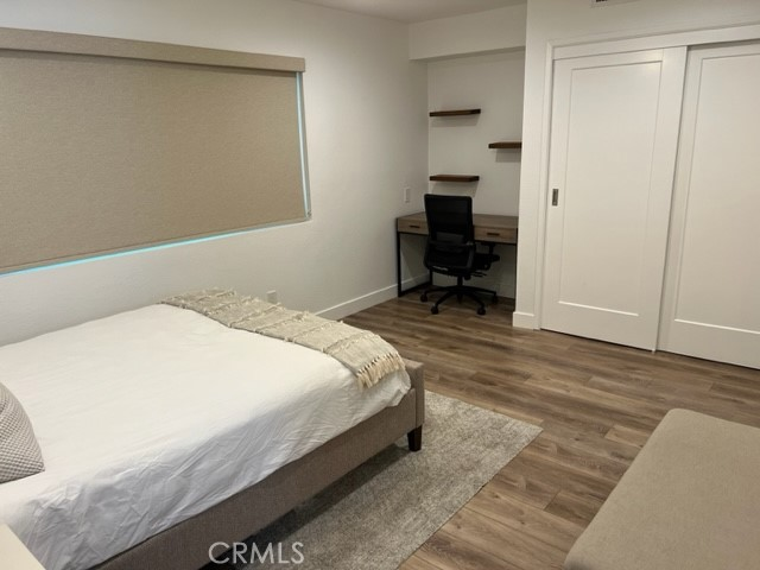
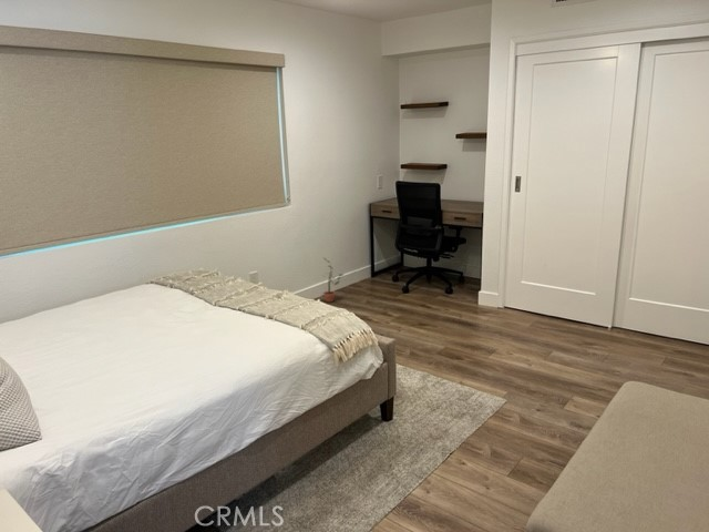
+ potted plant [321,256,343,303]
